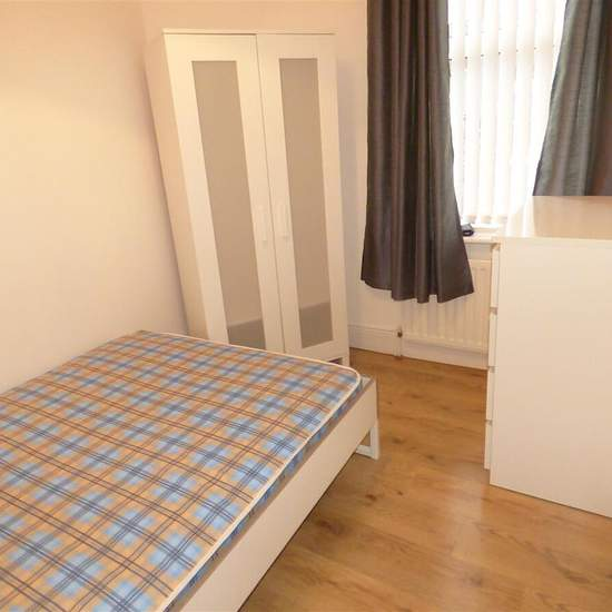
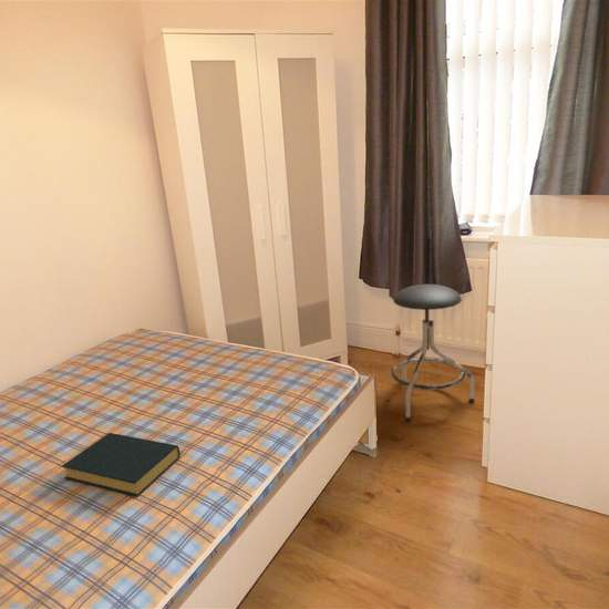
+ stool [390,283,475,422]
+ hardback book [61,432,182,498]
